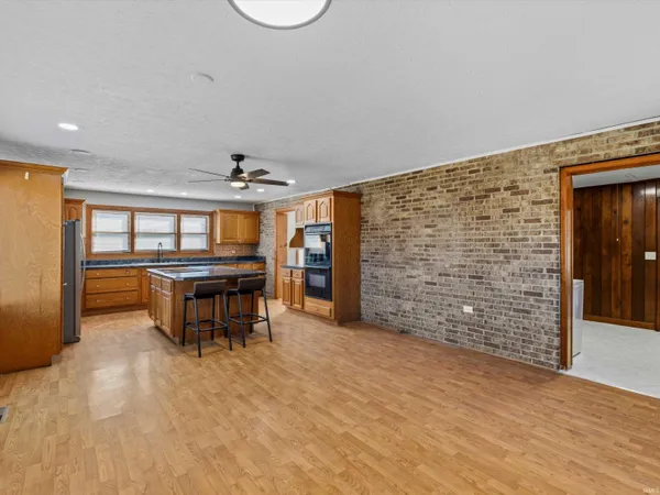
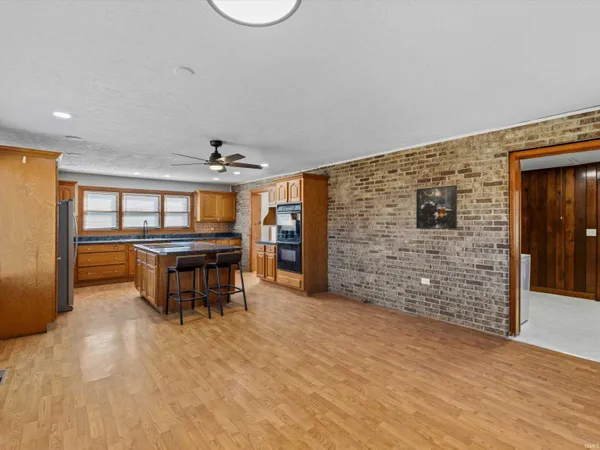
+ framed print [415,184,458,230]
